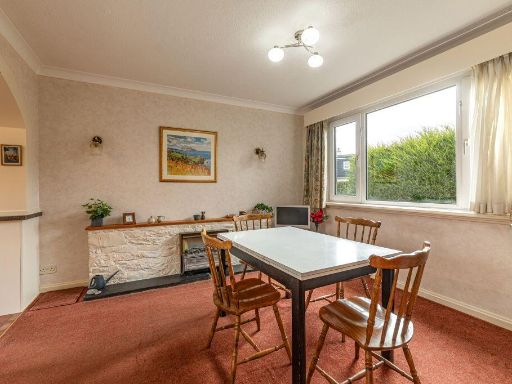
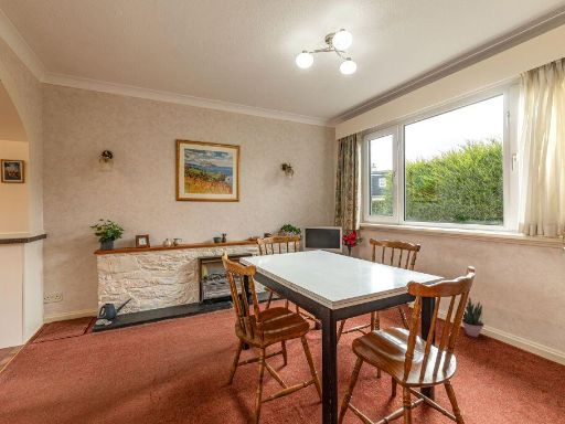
+ potted plant [461,296,486,338]
